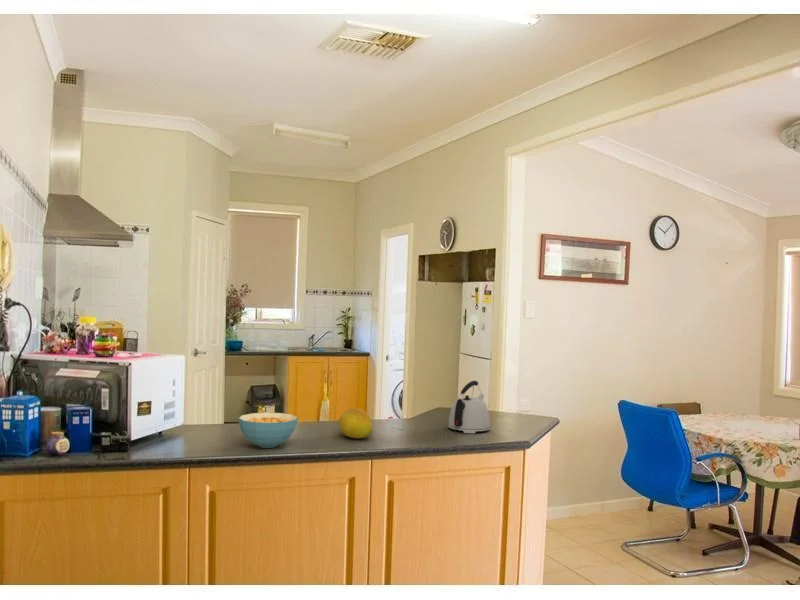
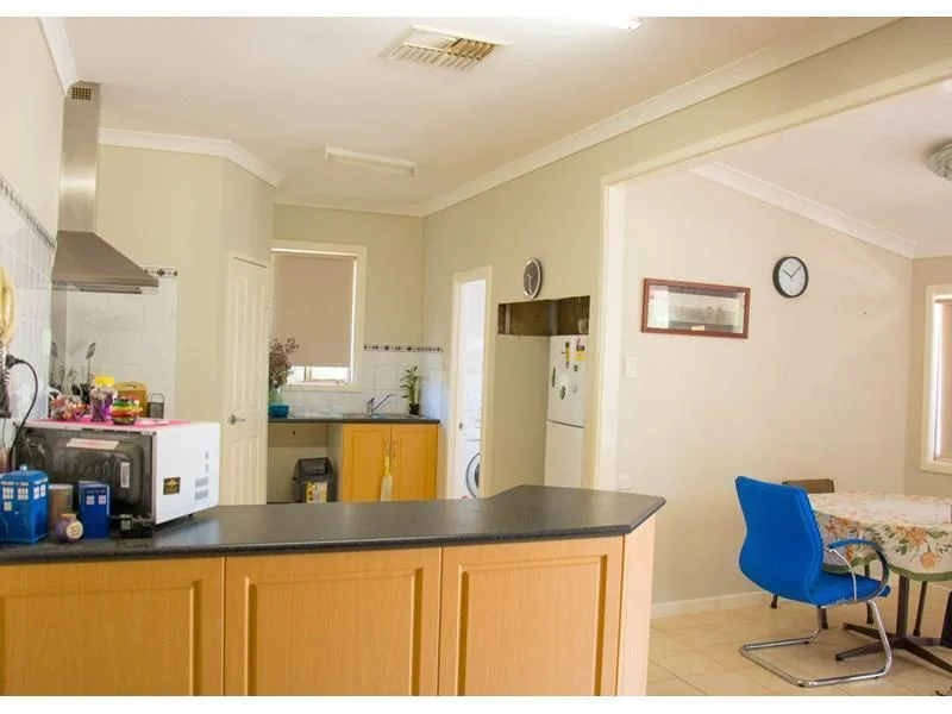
- cereal bowl [237,412,299,449]
- fruit [338,407,374,439]
- kettle [447,380,491,434]
